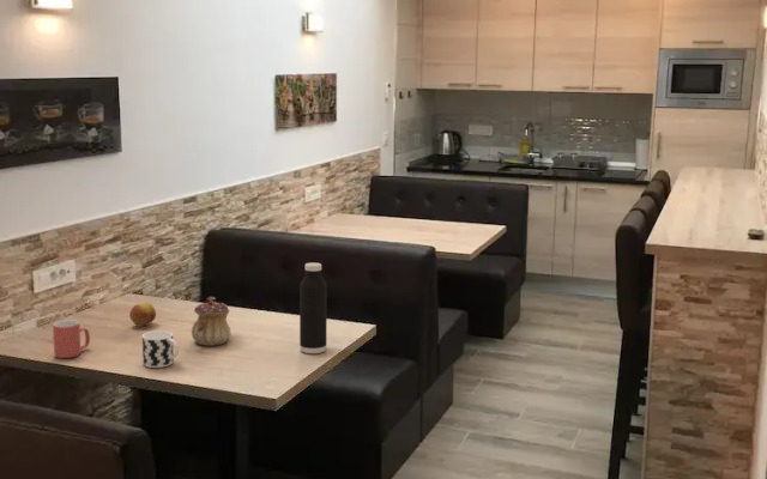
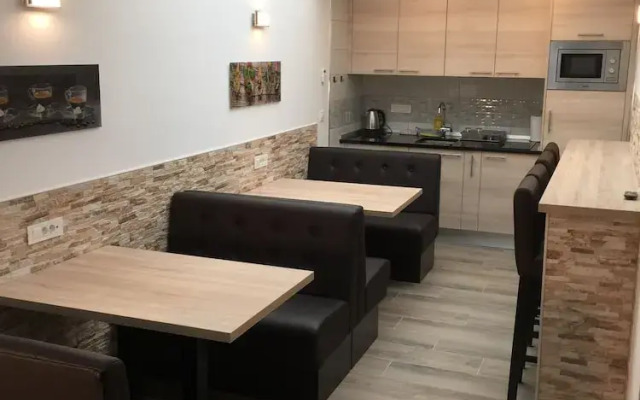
- cup [141,329,180,369]
- mug [52,319,91,359]
- fruit [128,302,157,327]
- water bottle [298,261,328,354]
- teapot [191,296,232,347]
